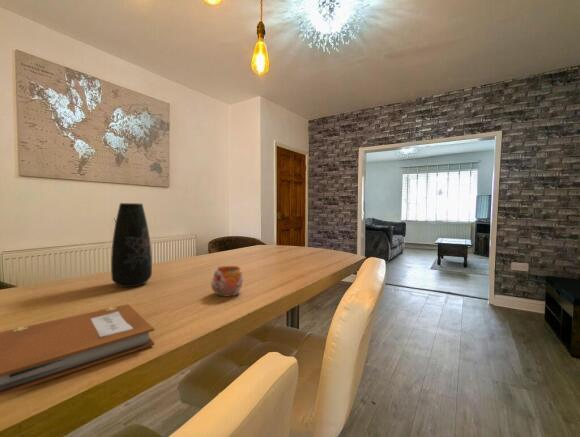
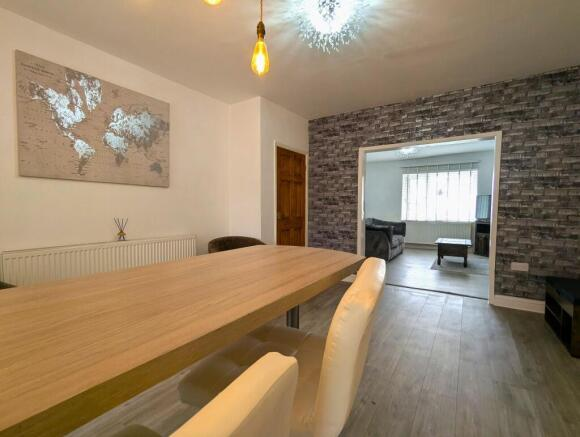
- mug [210,265,244,298]
- notebook [0,303,155,397]
- vase [110,202,153,288]
